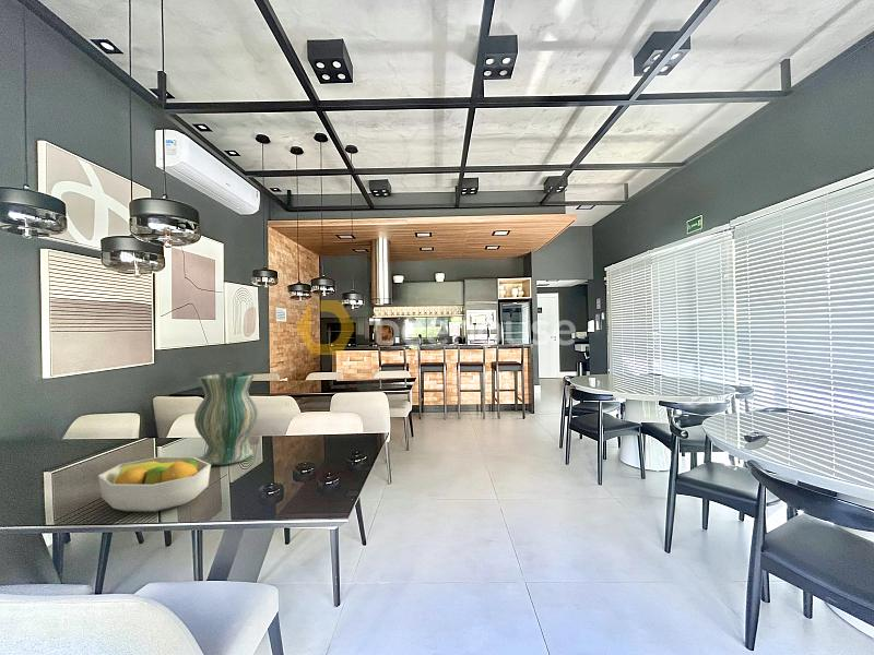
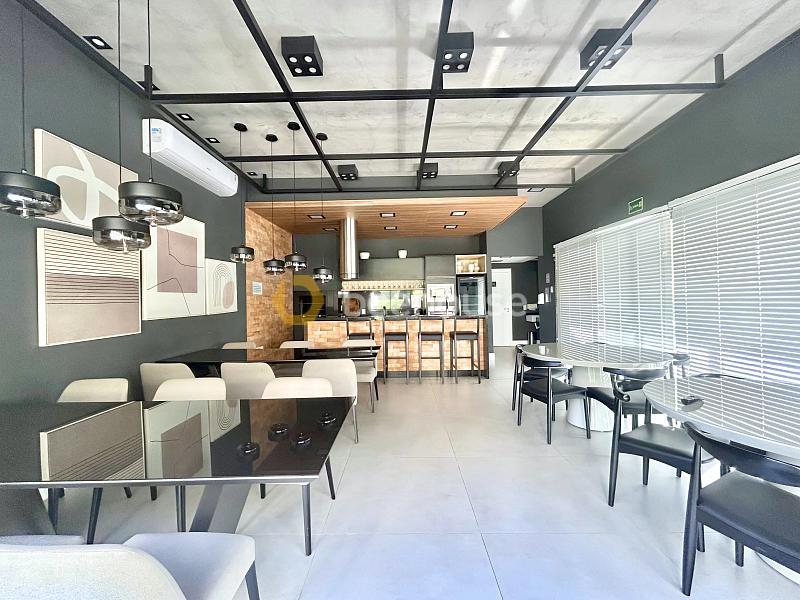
- fruit bowl [97,456,212,513]
- vase [193,371,259,466]
